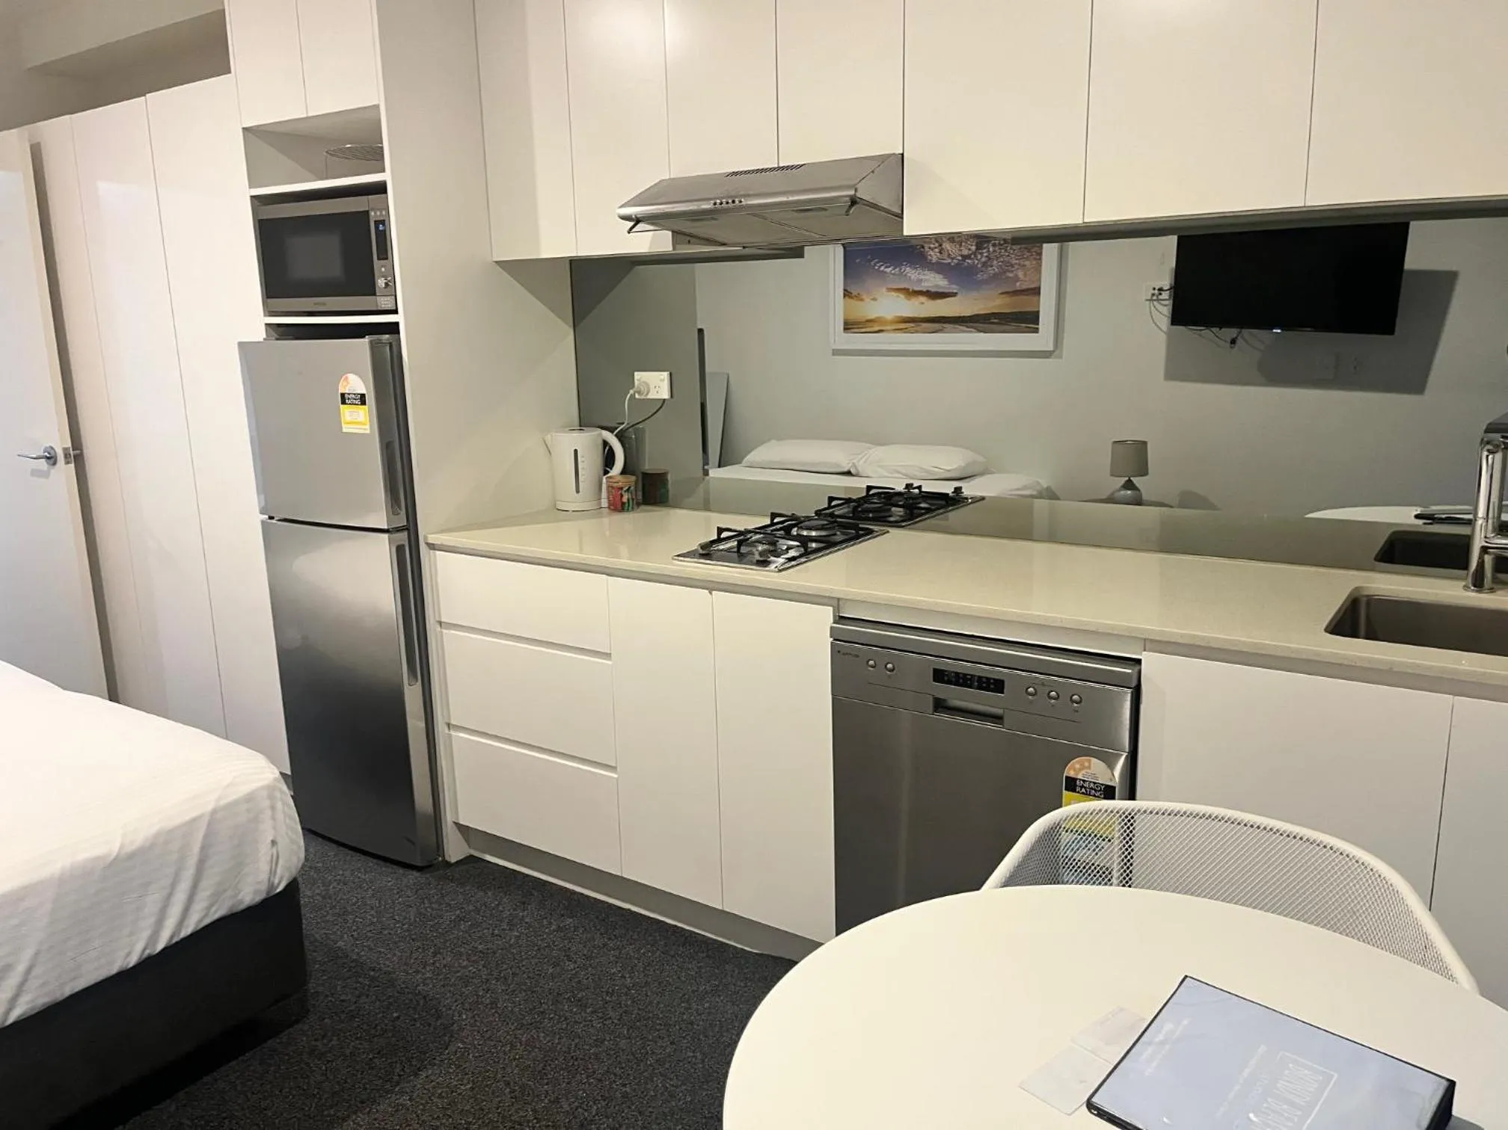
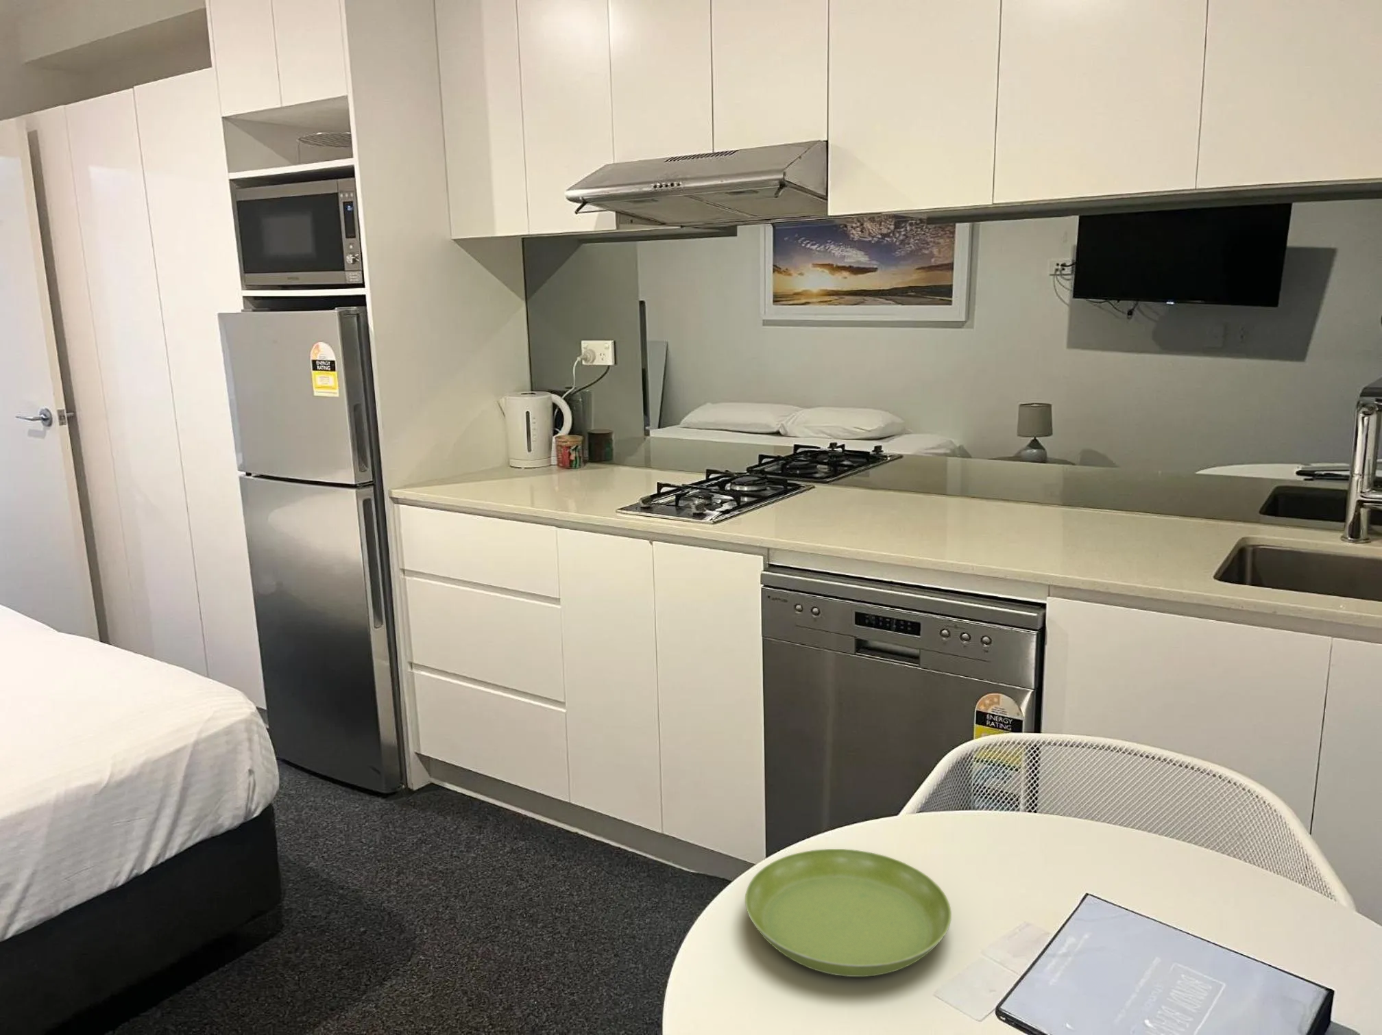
+ saucer [744,848,952,977]
